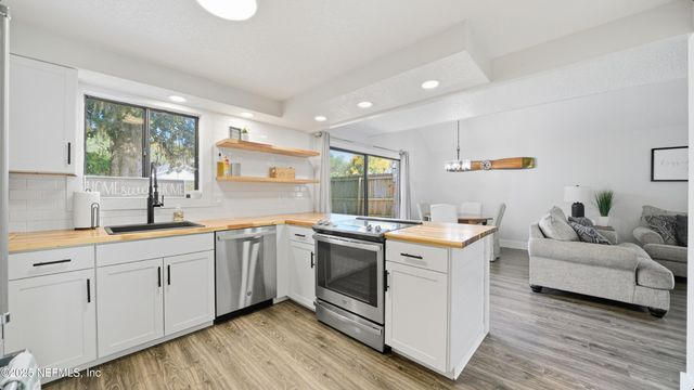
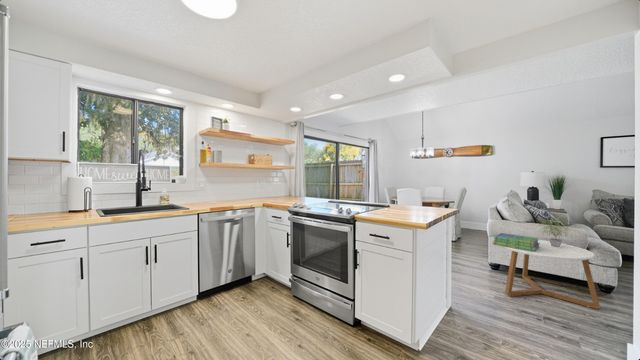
+ potted plant [537,214,571,247]
+ stack of books [492,232,540,252]
+ coffee table [500,239,601,310]
